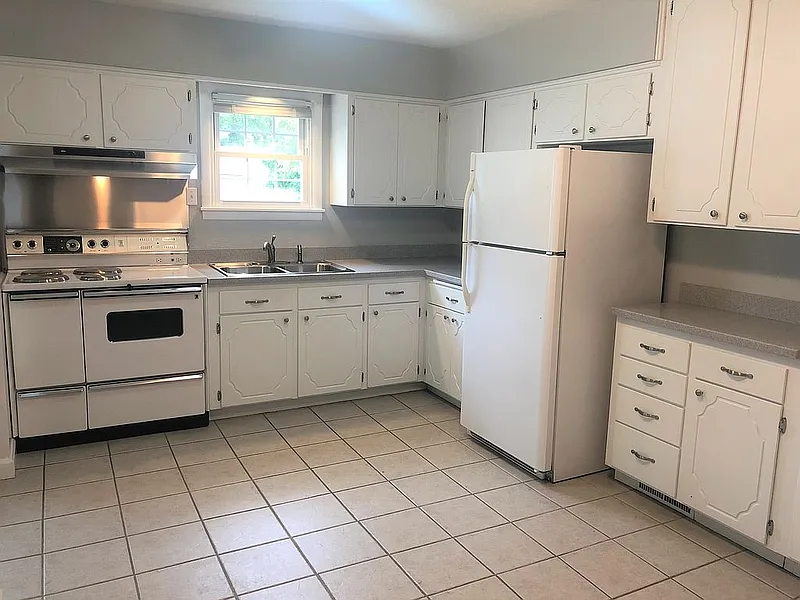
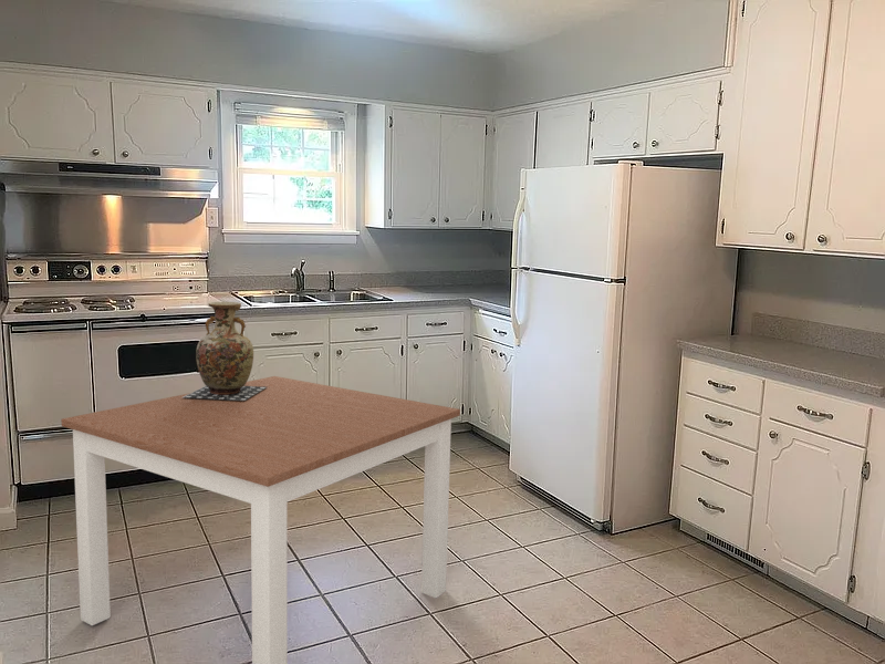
+ vase [184,301,266,401]
+ dining table [60,375,461,664]
